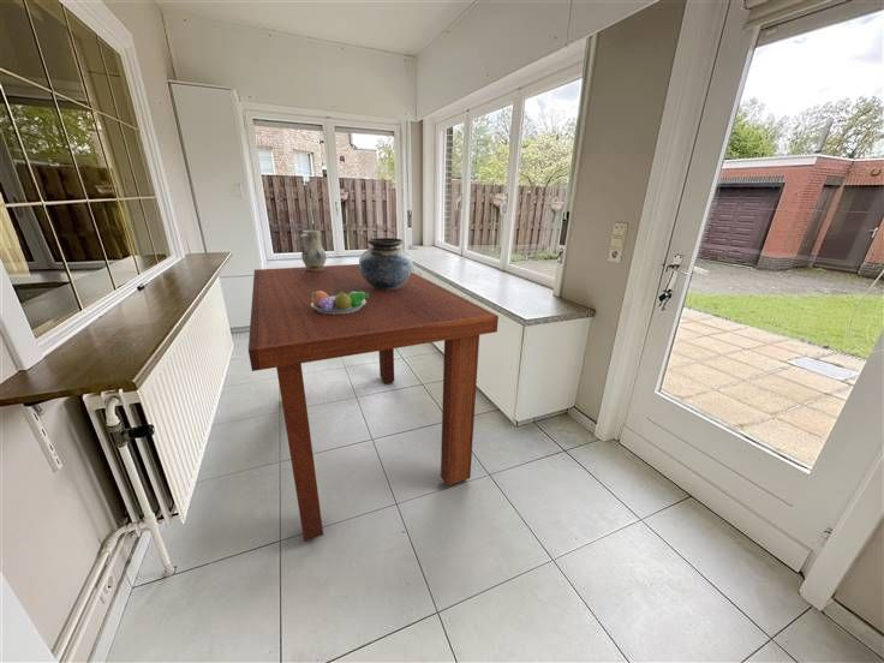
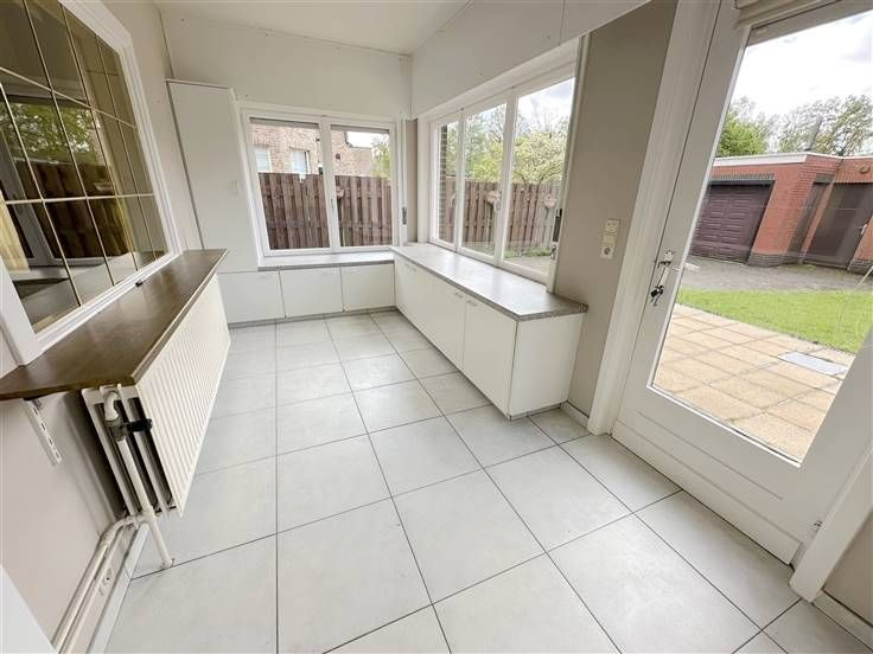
- ceramic pitcher [299,229,328,271]
- dining table [247,263,500,543]
- fruit bowl [311,291,369,315]
- vase [358,237,414,291]
